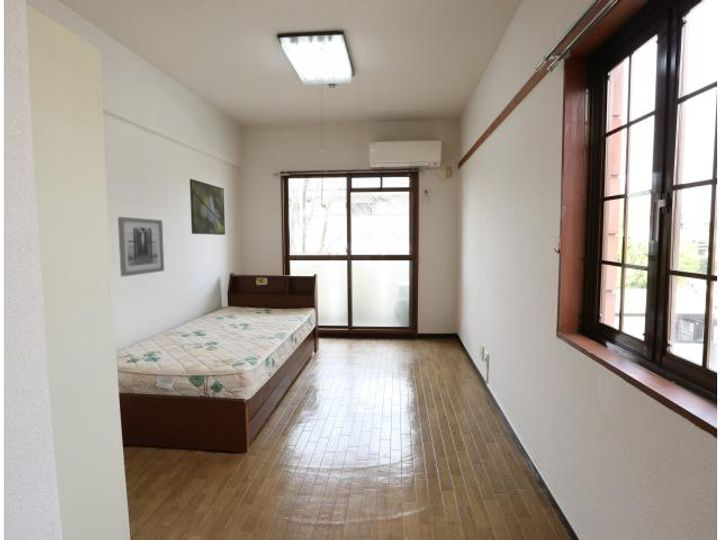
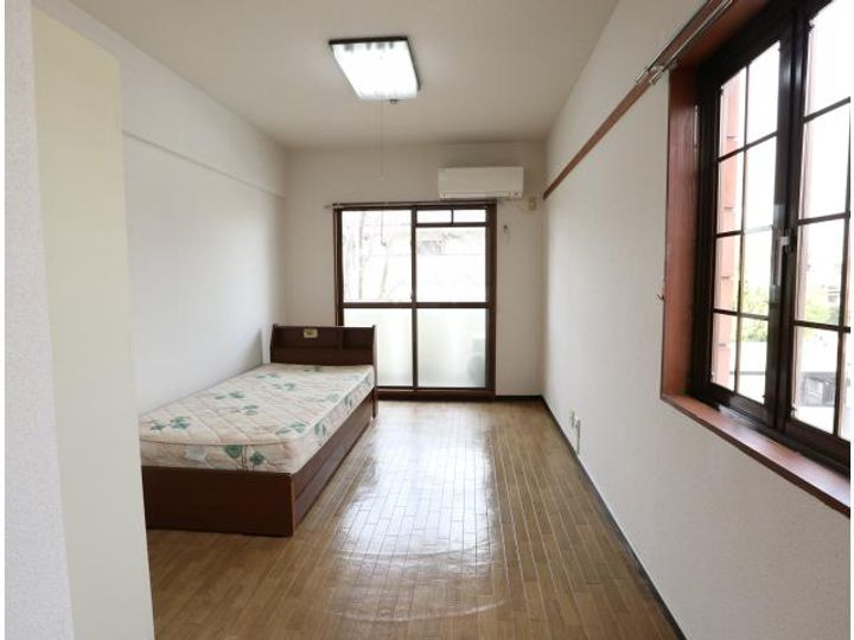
- wall art [117,216,165,277]
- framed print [189,178,226,236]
